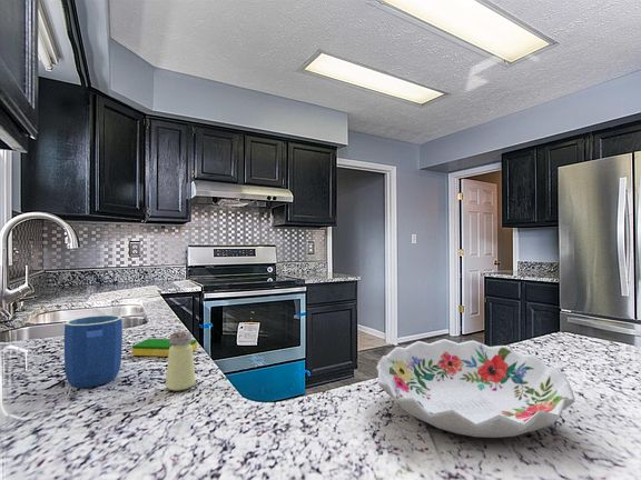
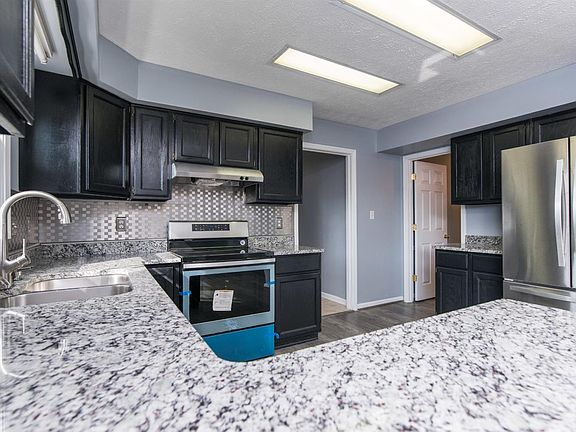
- dish sponge [130,338,198,358]
- mug [63,314,124,389]
- decorative bowl [375,338,576,439]
- saltshaker [165,330,196,392]
